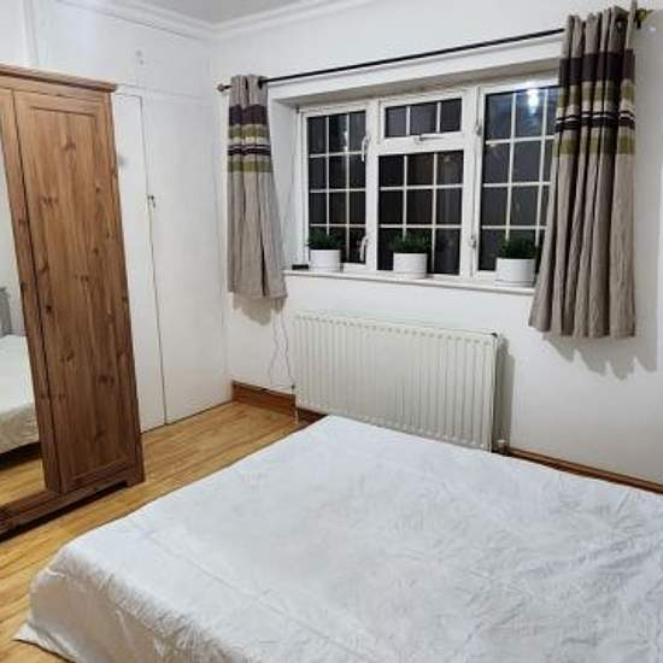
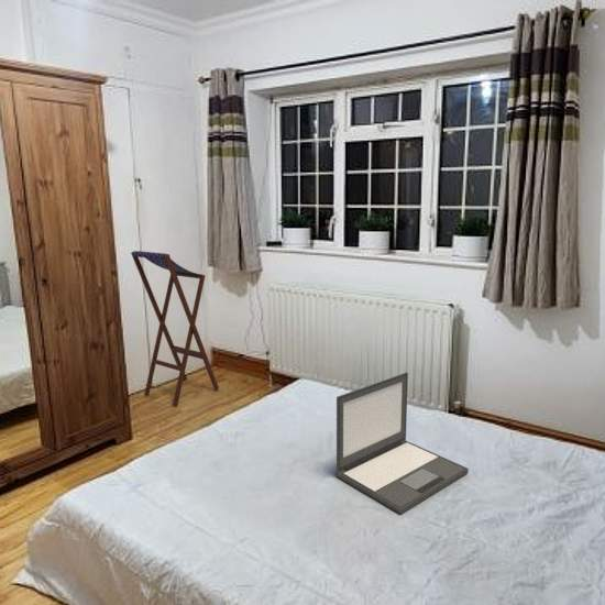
+ stool [130,250,220,407]
+ laptop [334,372,470,515]
